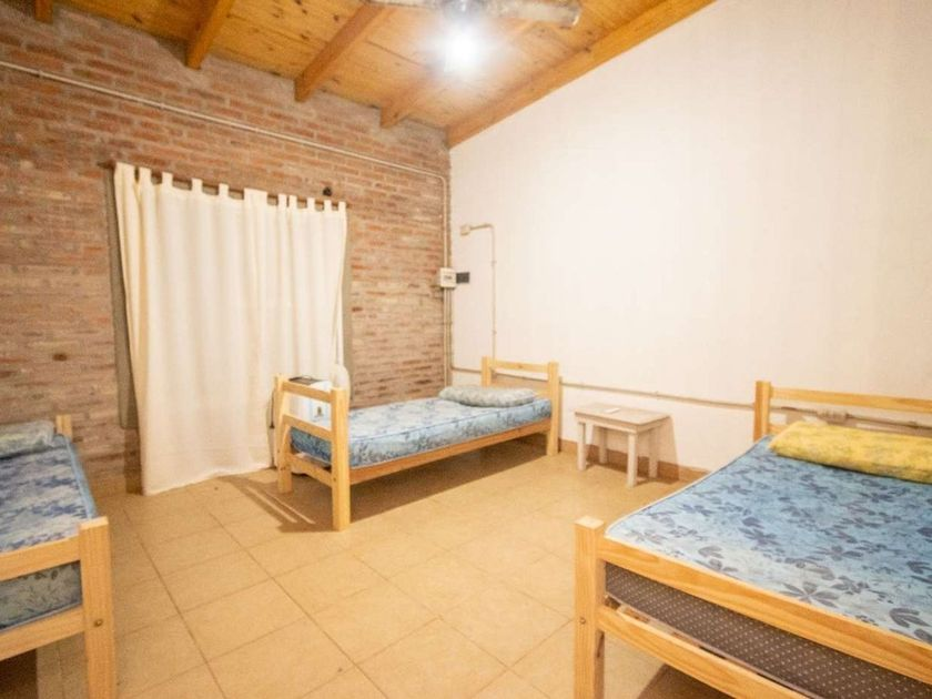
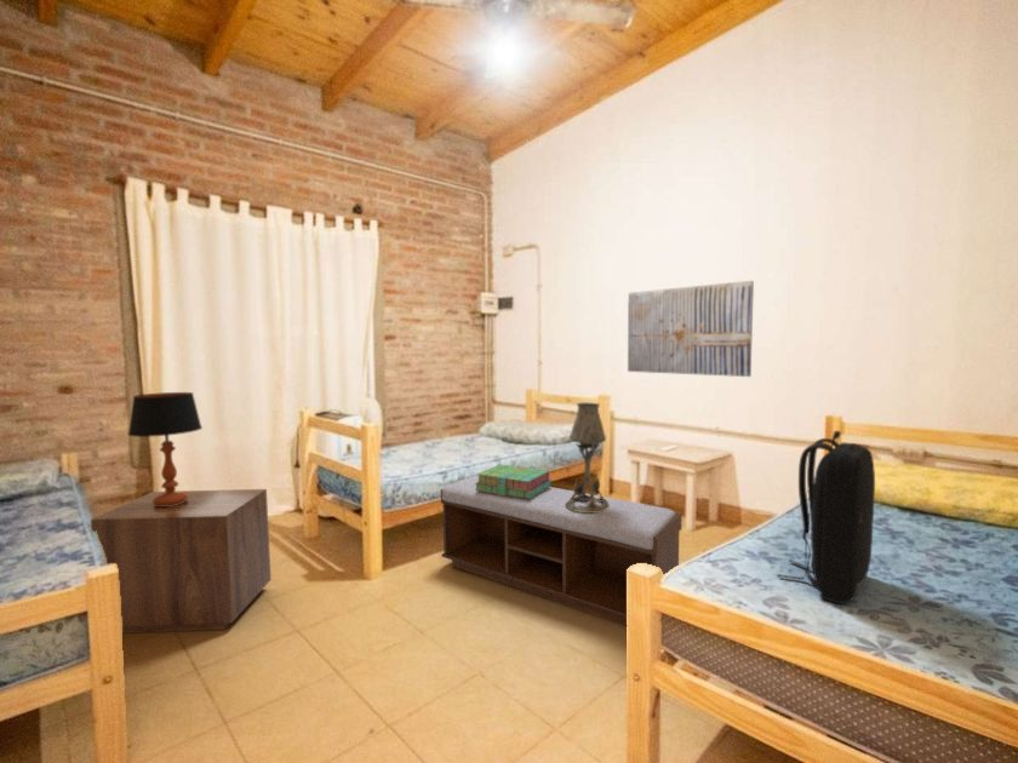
+ table lamp [565,401,610,512]
+ table lamp [127,391,204,506]
+ nightstand [90,488,273,635]
+ wall art [627,280,755,378]
+ bench [440,475,684,626]
+ backpack [776,430,876,606]
+ stack of books [475,464,553,499]
